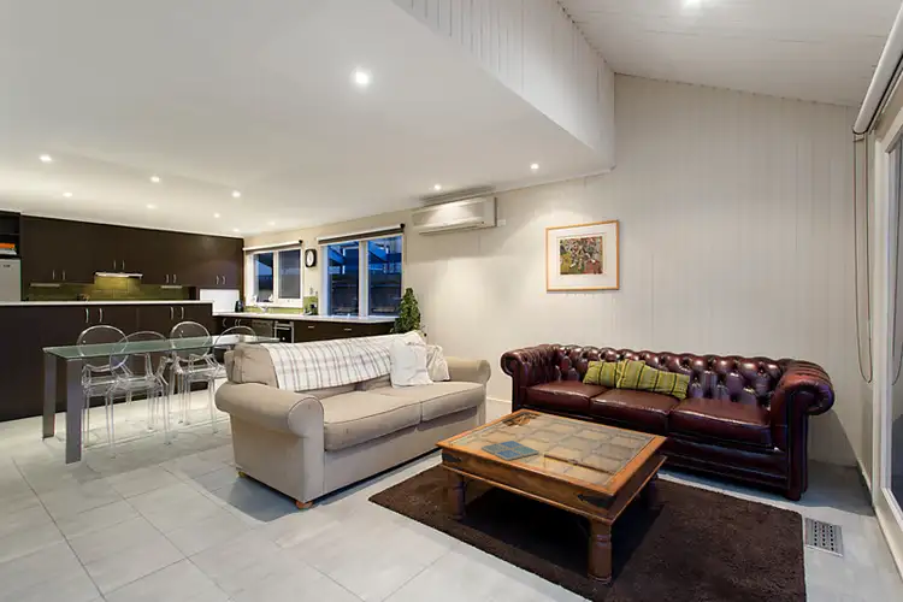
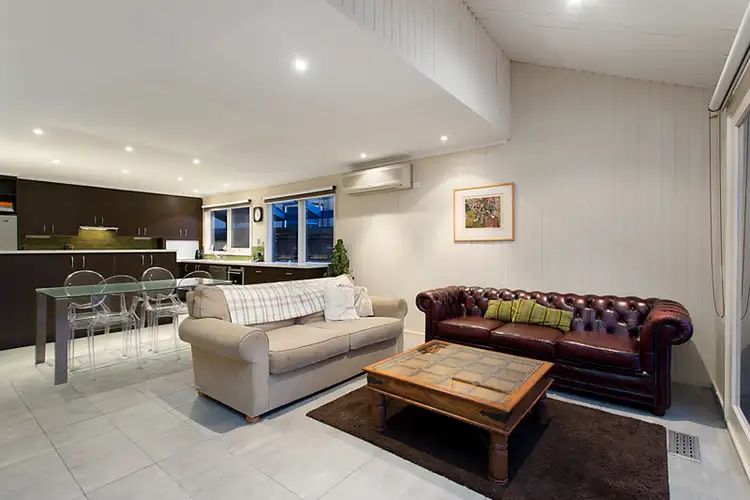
- drink coaster [480,439,541,461]
